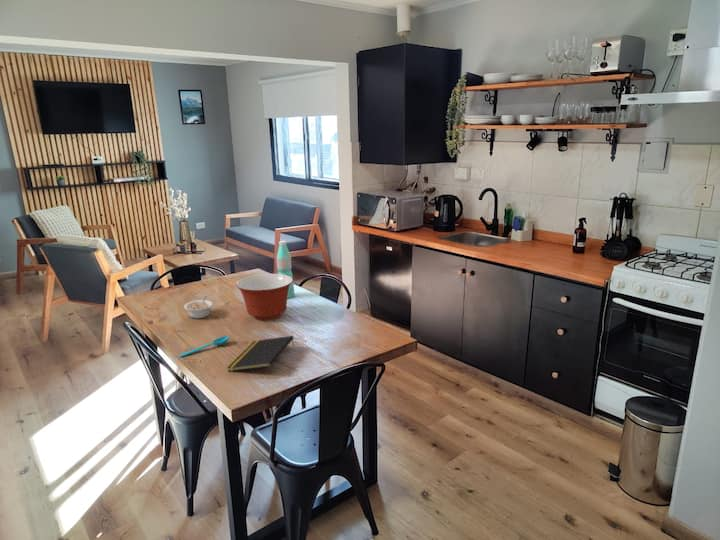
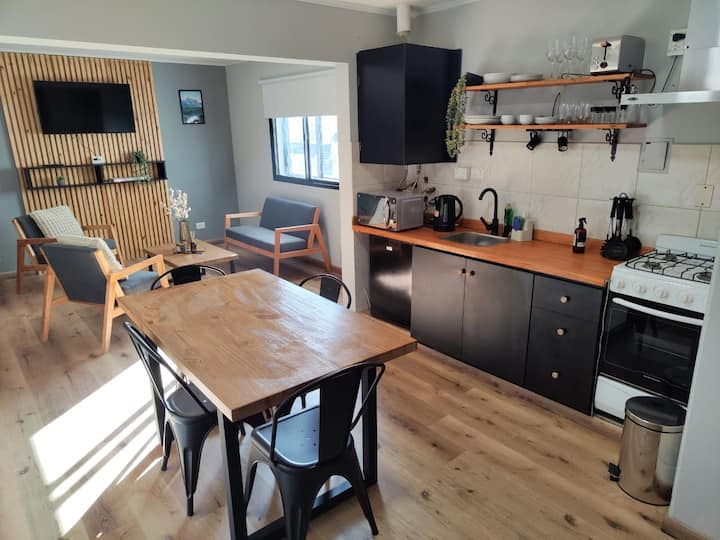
- legume [183,295,214,319]
- spoon [178,335,230,358]
- mixing bowl [235,273,294,321]
- water bottle [275,240,296,300]
- notepad [226,335,295,372]
